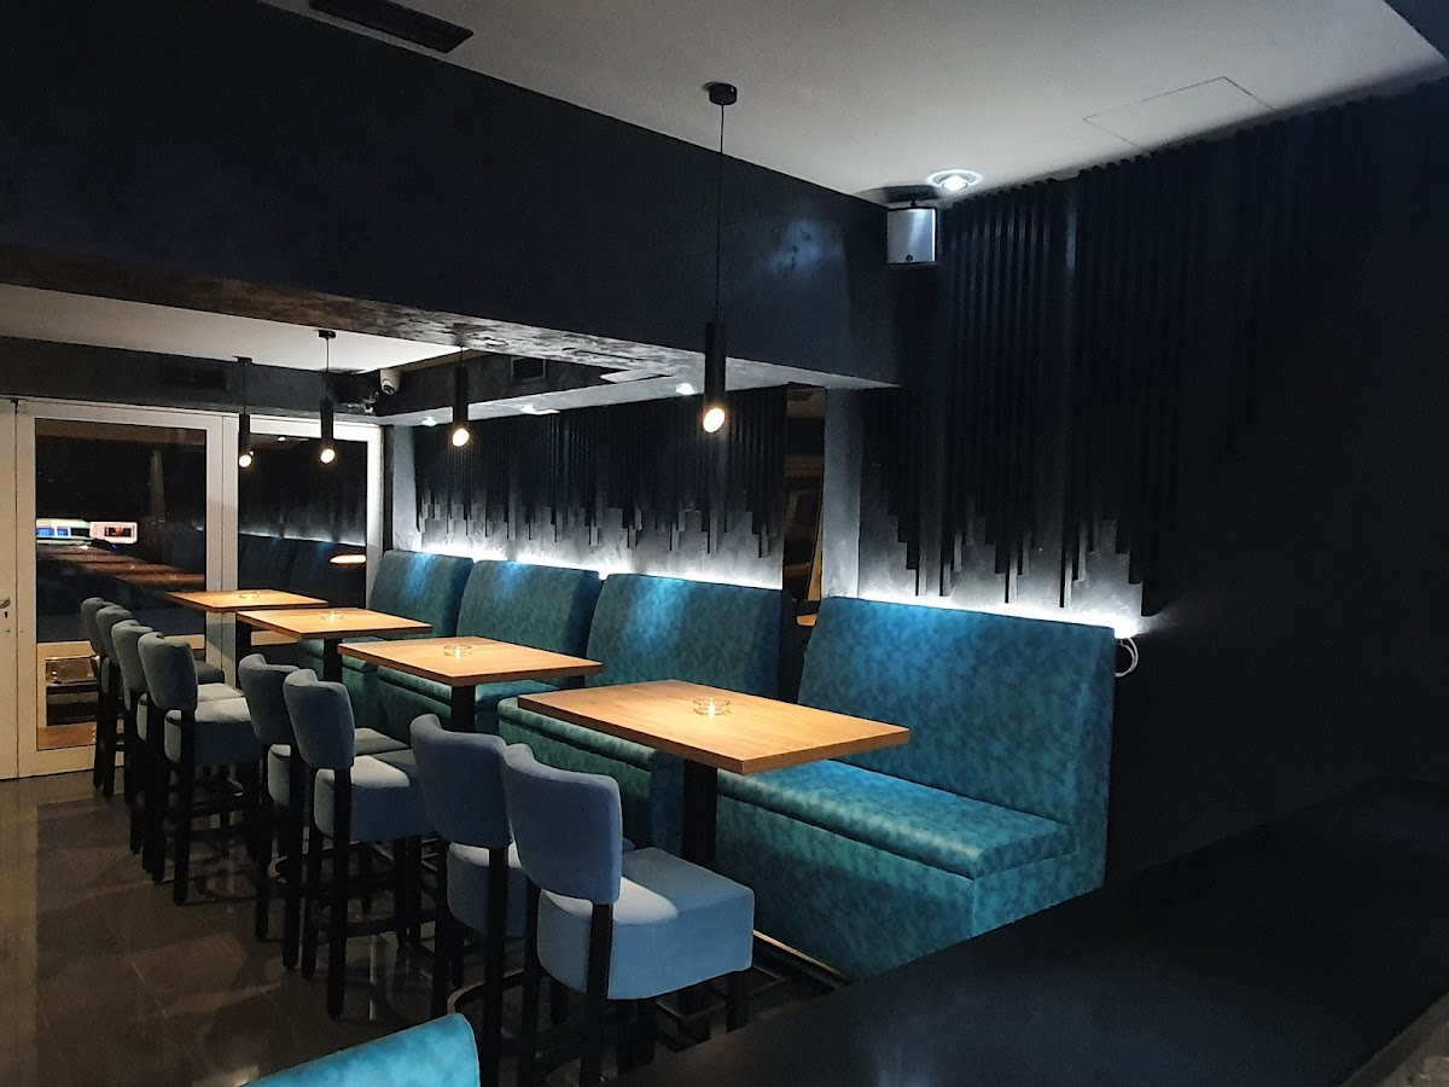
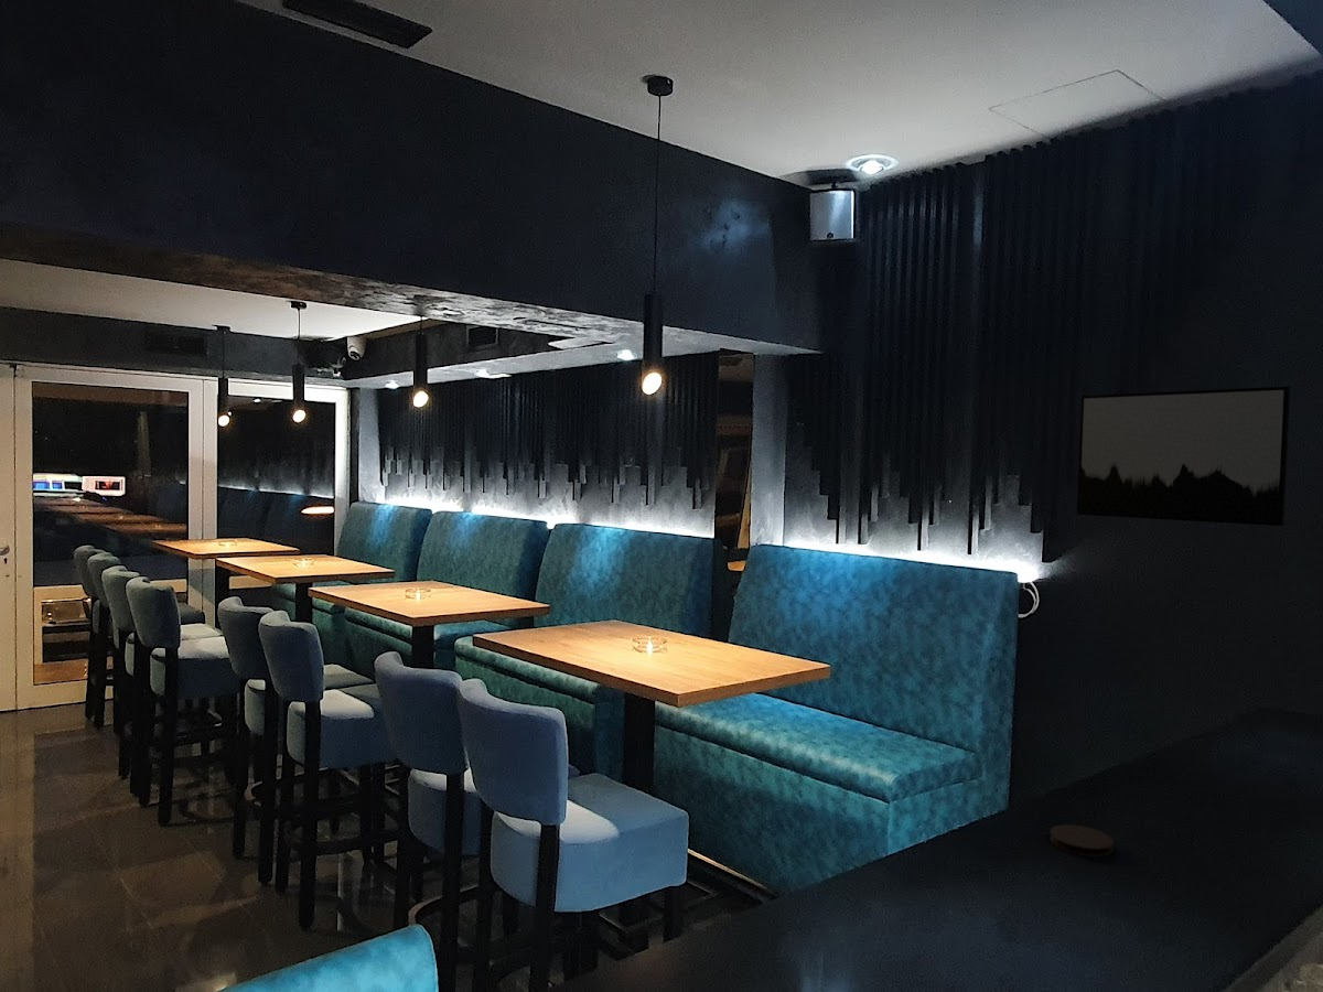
+ coaster [1048,823,1115,858]
+ wall art [1076,386,1291,527]
